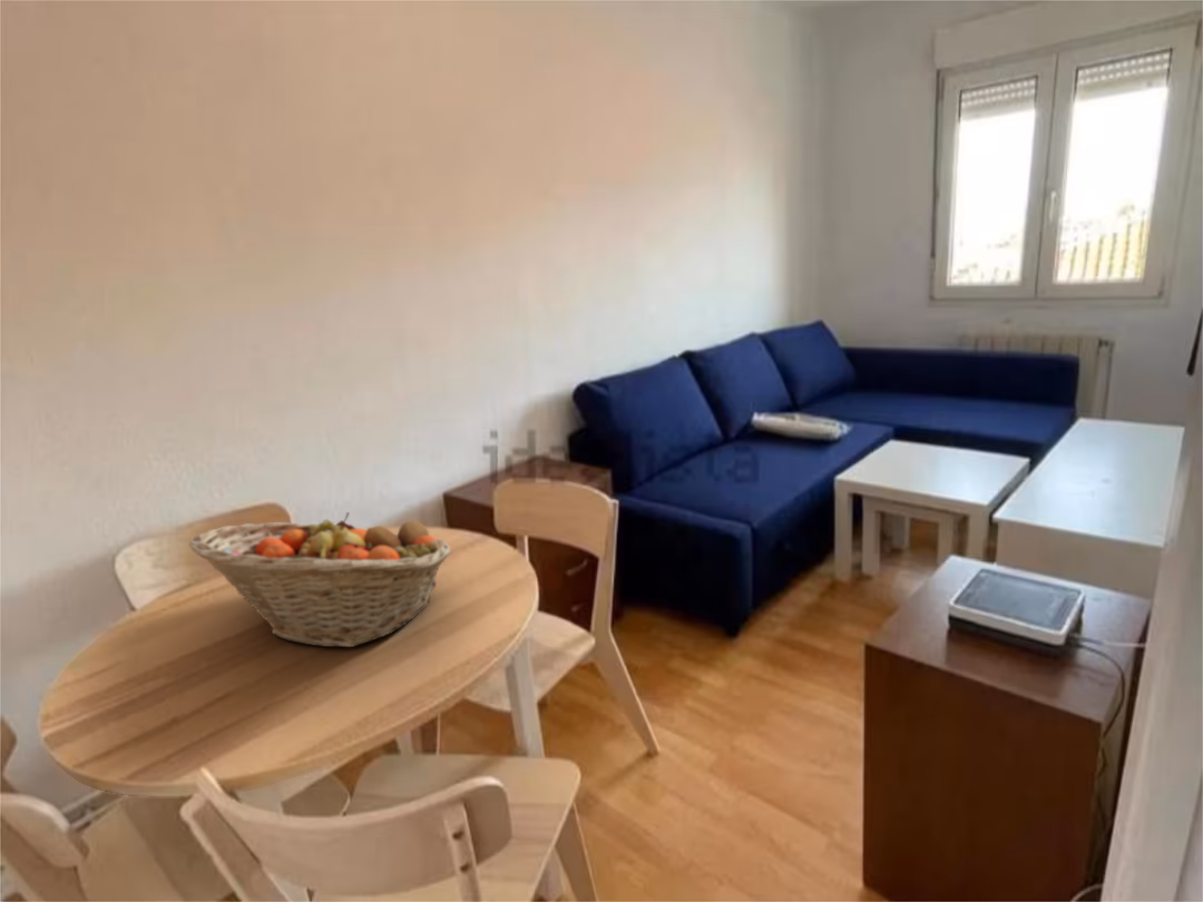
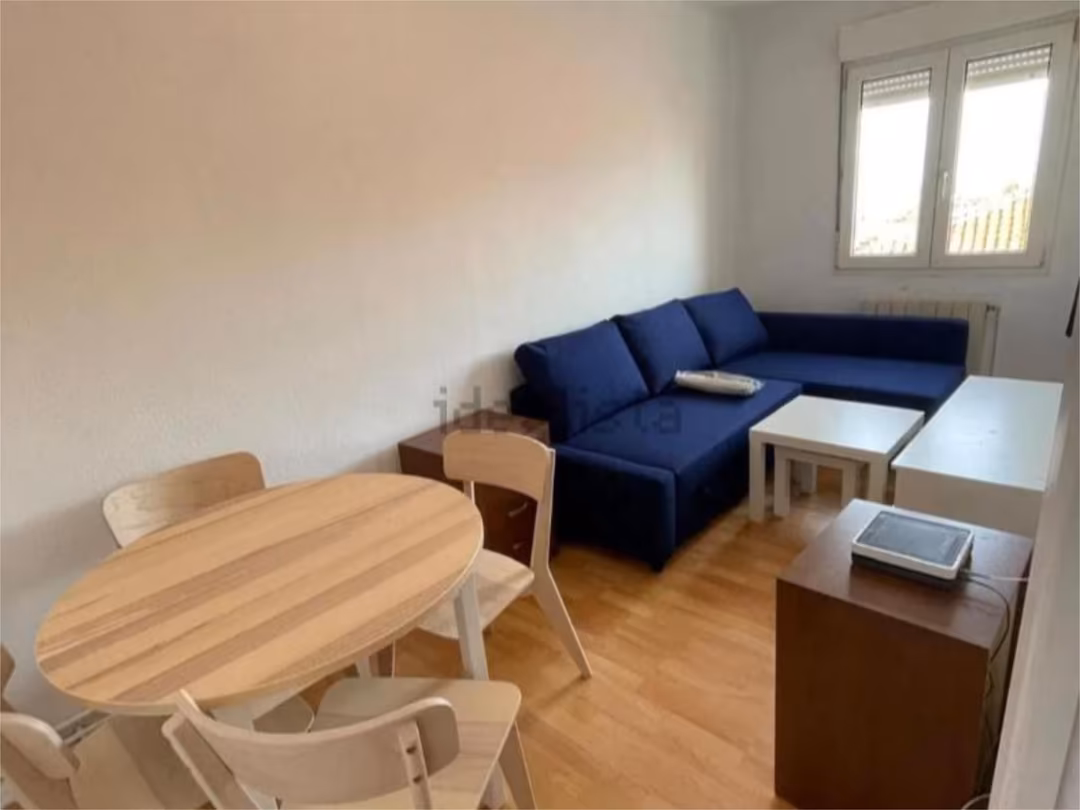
- fruit basket [188,511,453,648]
